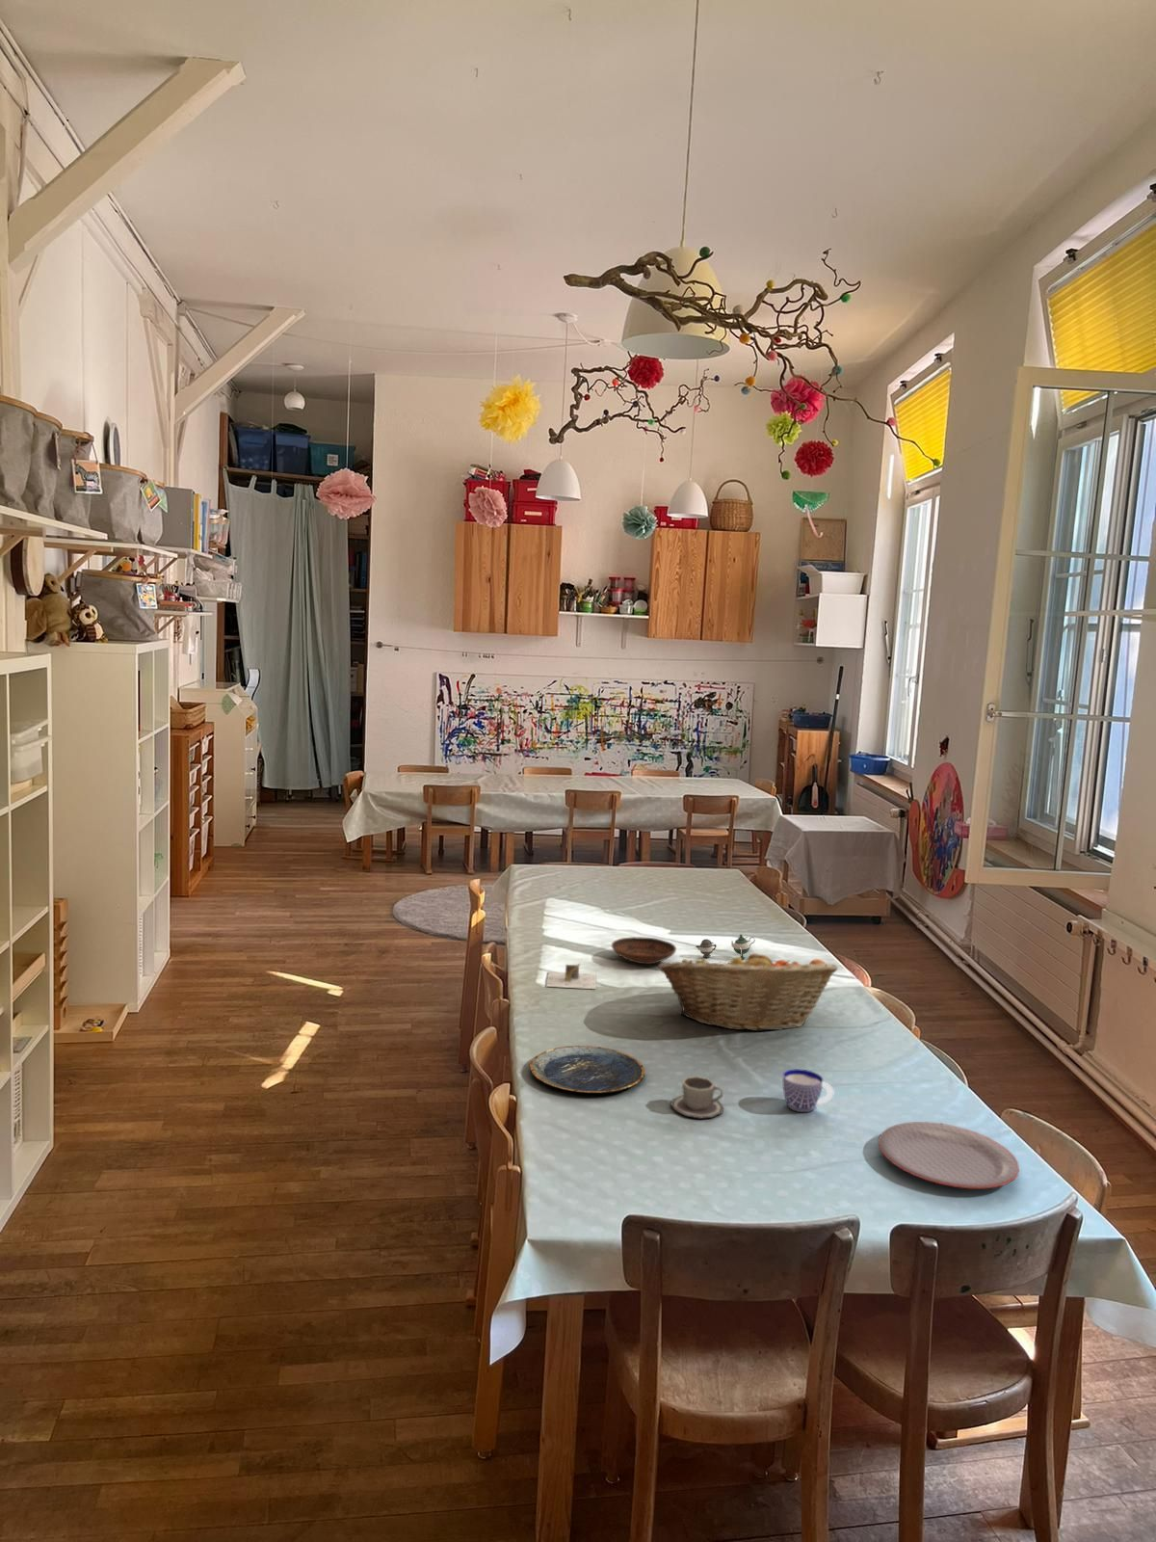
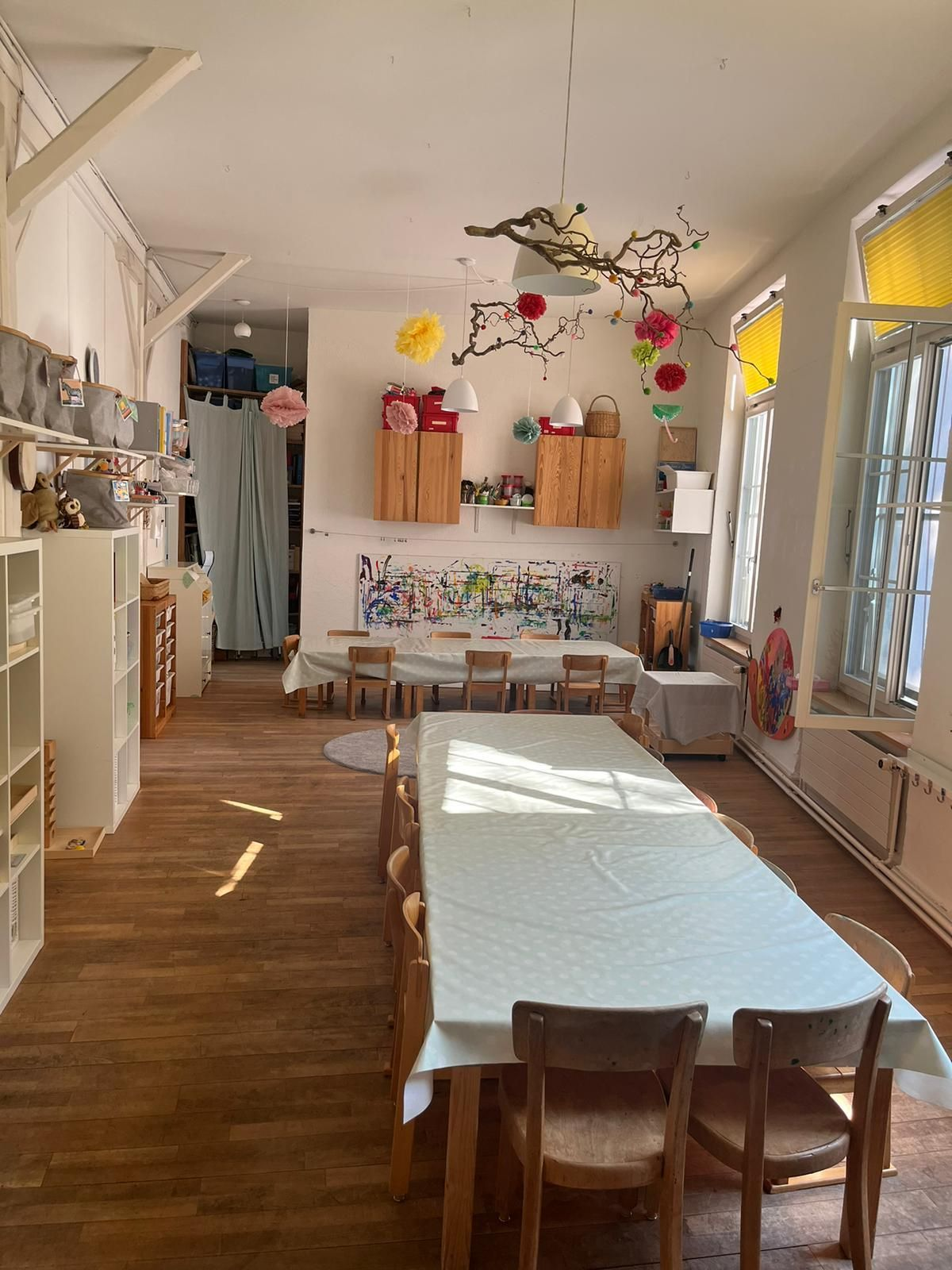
- teapot [695,934,756,960]
- fruit basket [657,947,839,1032]
- plate [878,1121,1020,1189]
- napkin holder [545,963,597,990]
- plate [529,1044,646,1095]
- cup [669,1076,725,1119]
- cup [782,1067,834,1113]
- bowl [611,936,678,965]
